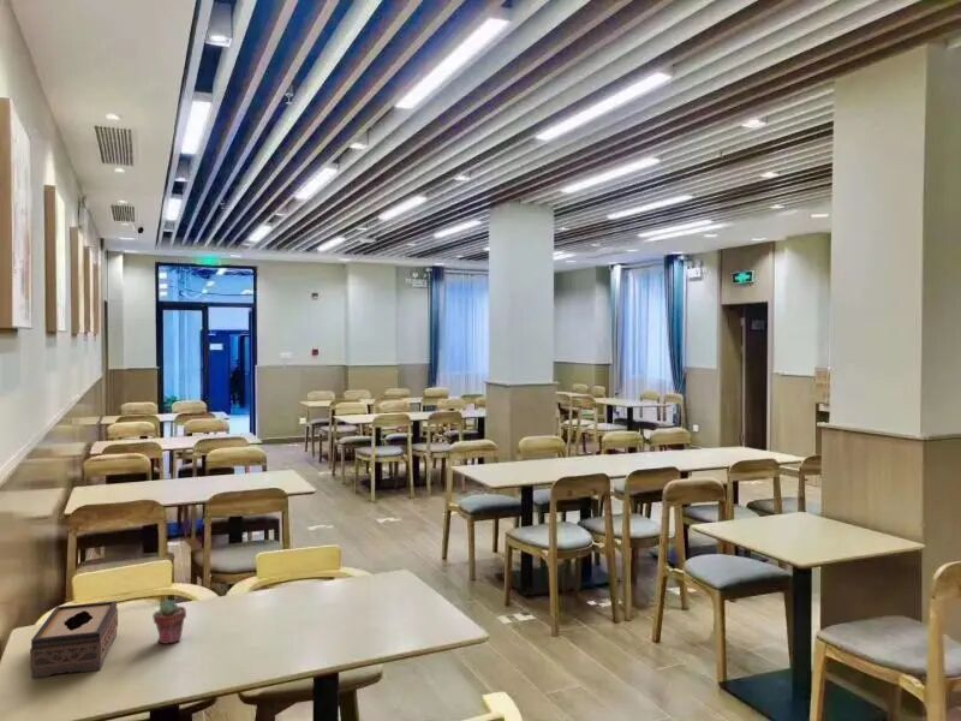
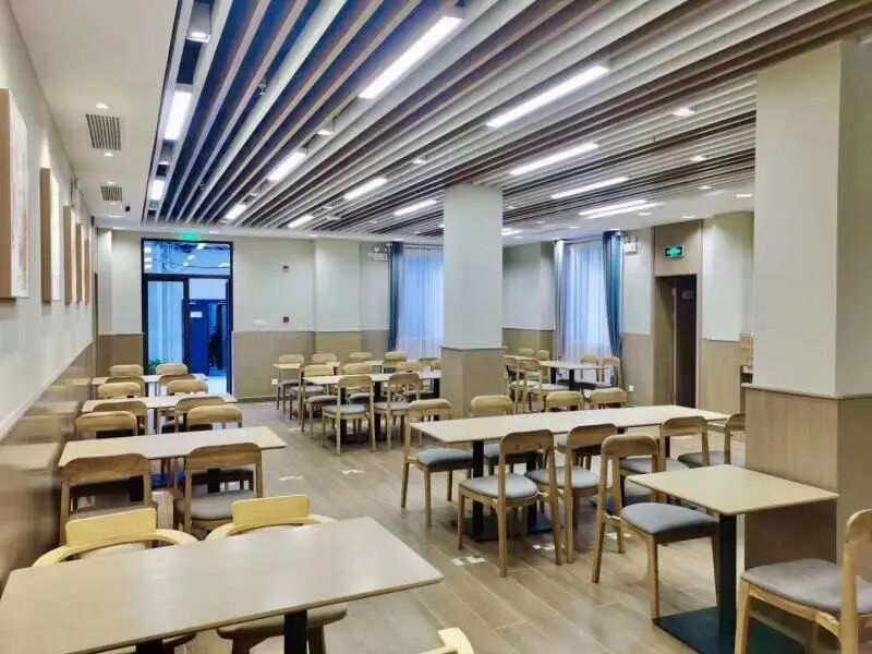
- potted succulent [151,598,187,645]
- tissue box [29,600,119,679]
